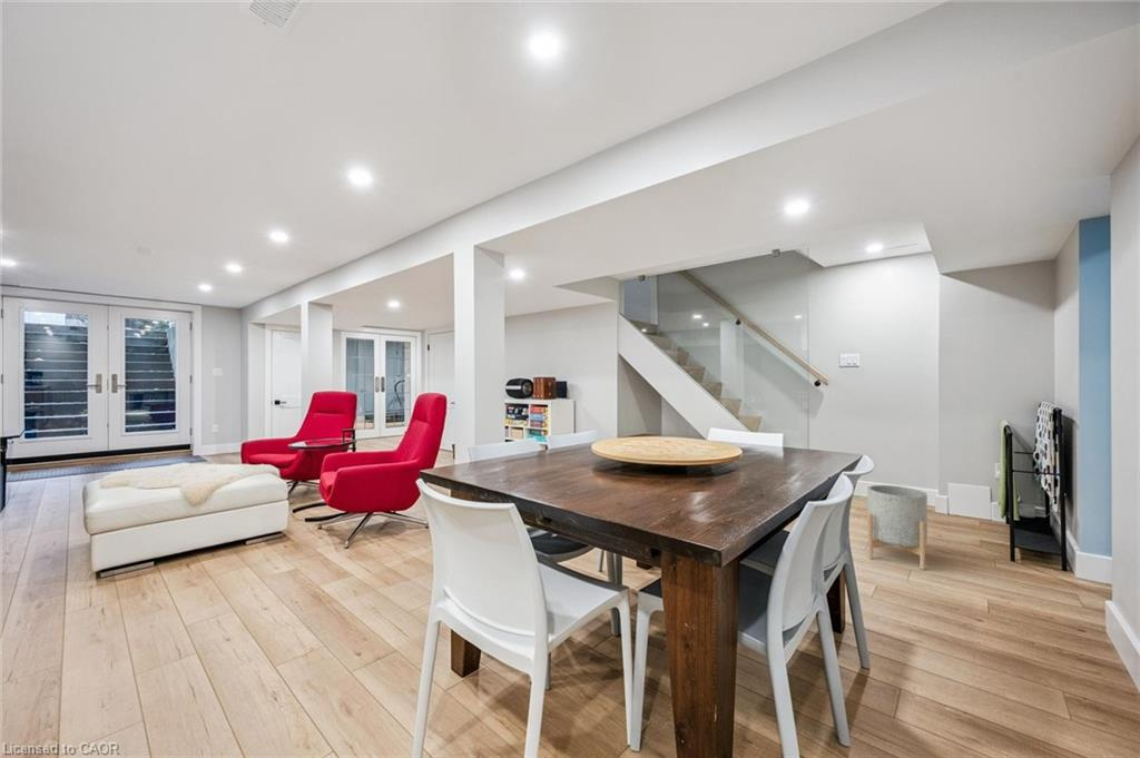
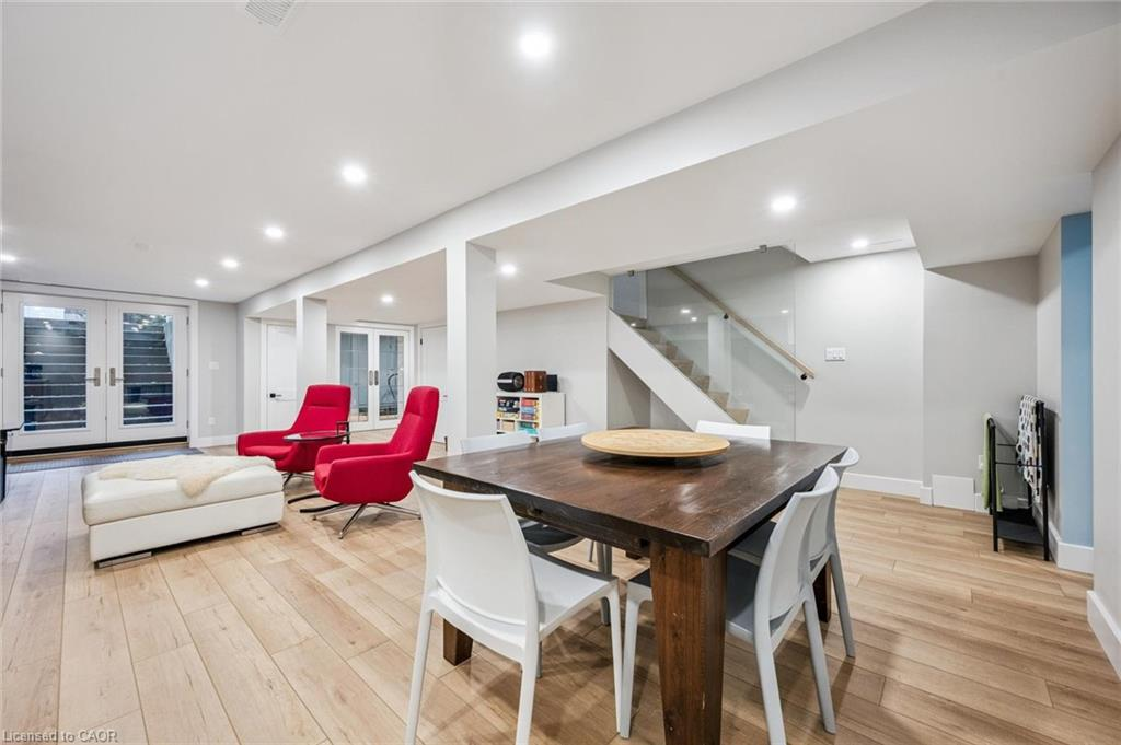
- planter [866,484,928,571]
